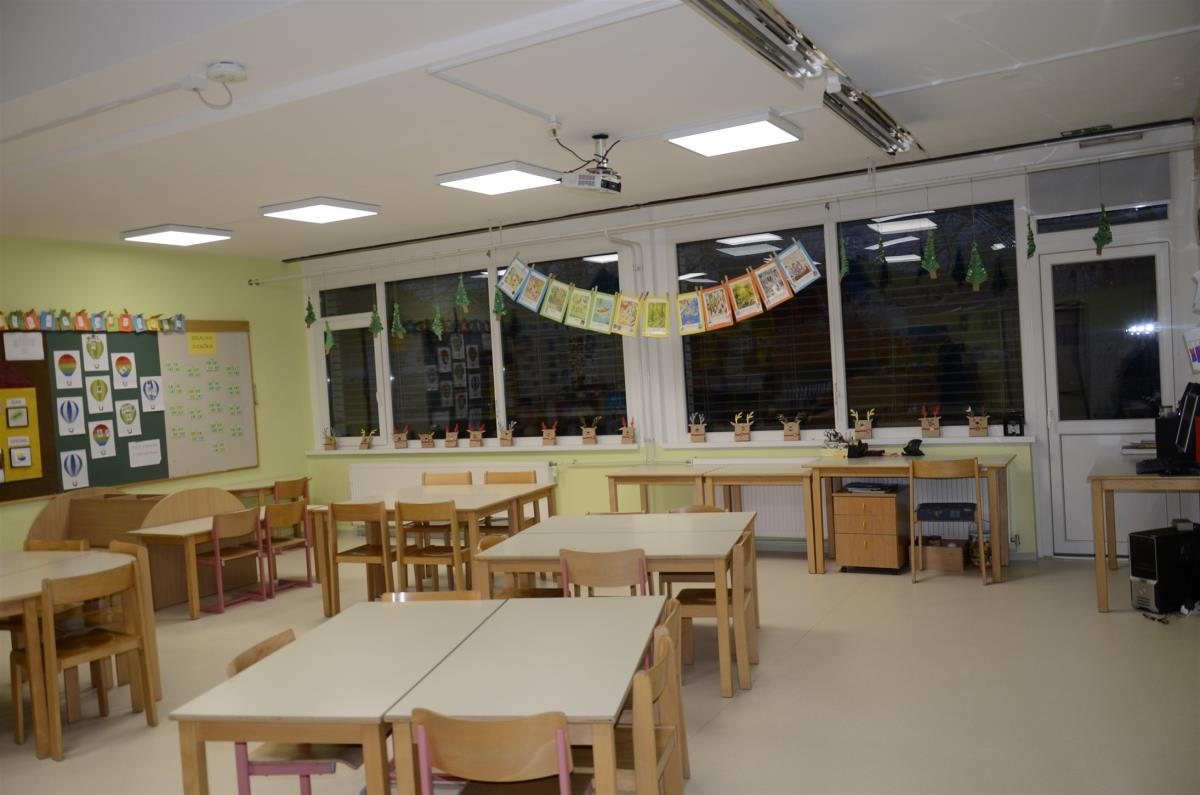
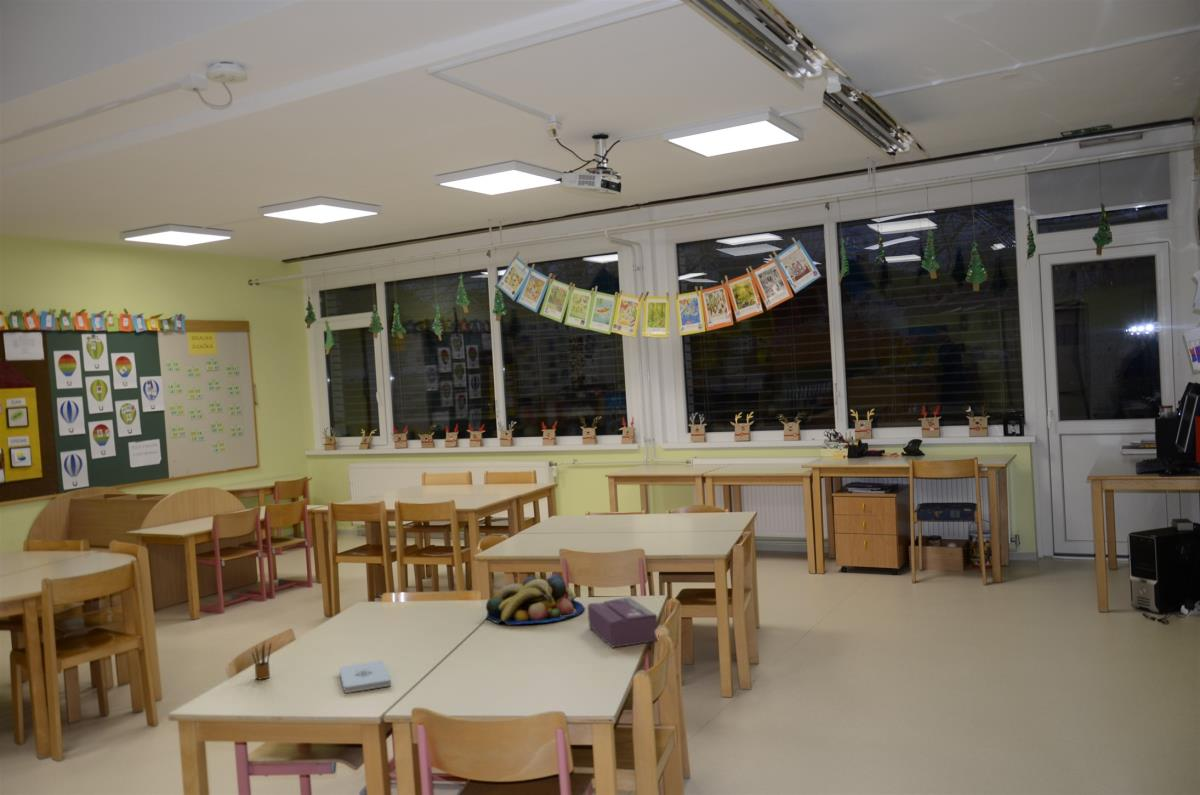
+ pencil box [251,642,272,680]
+ notepad [338,659,392,694]
+ fruit bowl [484,573,585,626]
+ tissue box [587,596,659,649]
